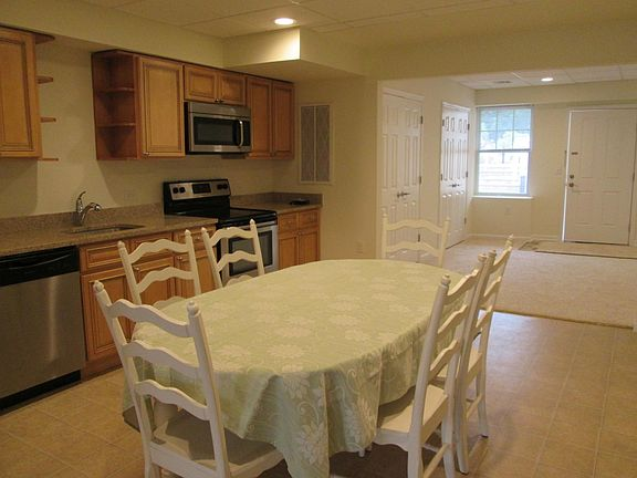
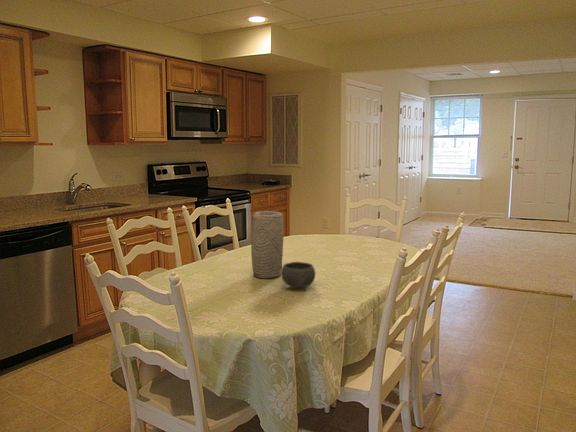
+ bowl [280,261,316,290]
+ vase [250,210,284,279]
